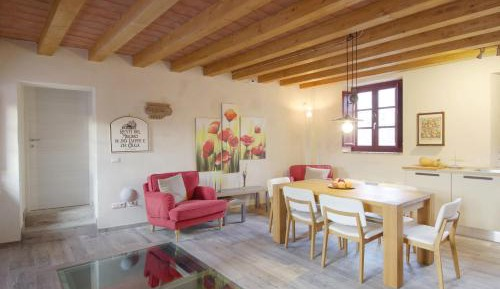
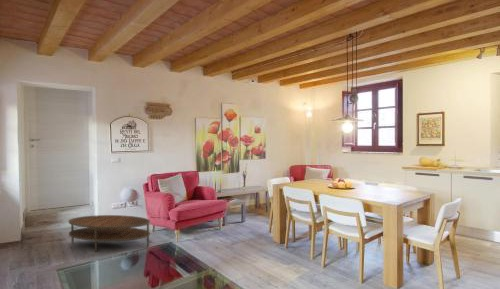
+ coffee table [68,214,151,253]
